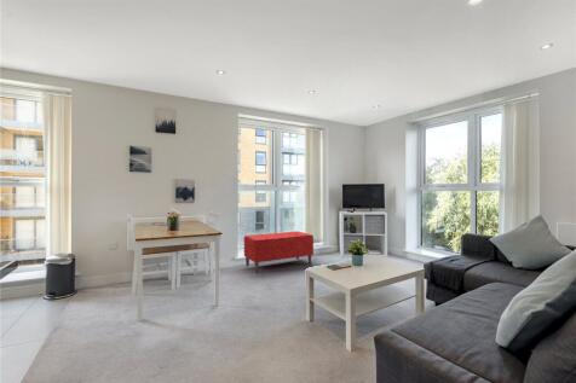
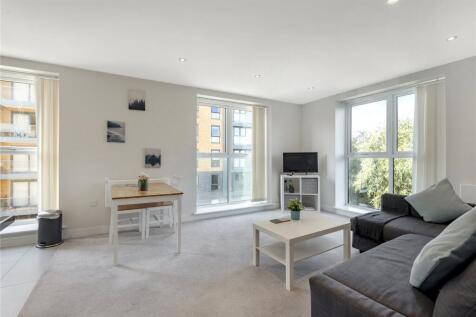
- bench [243,230,315,274]
